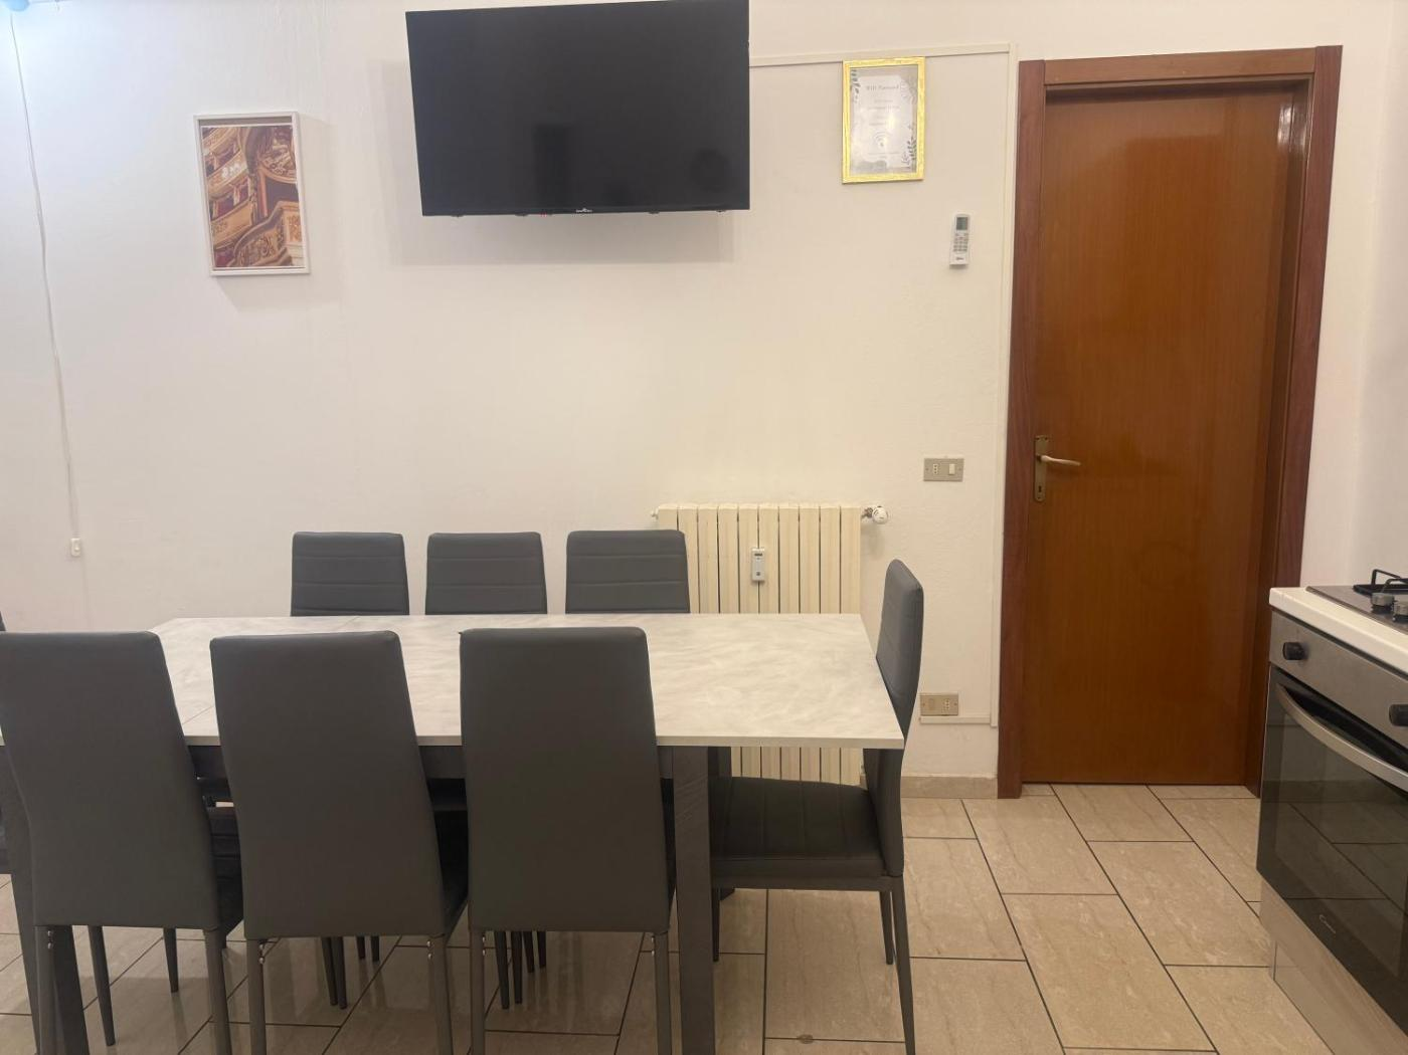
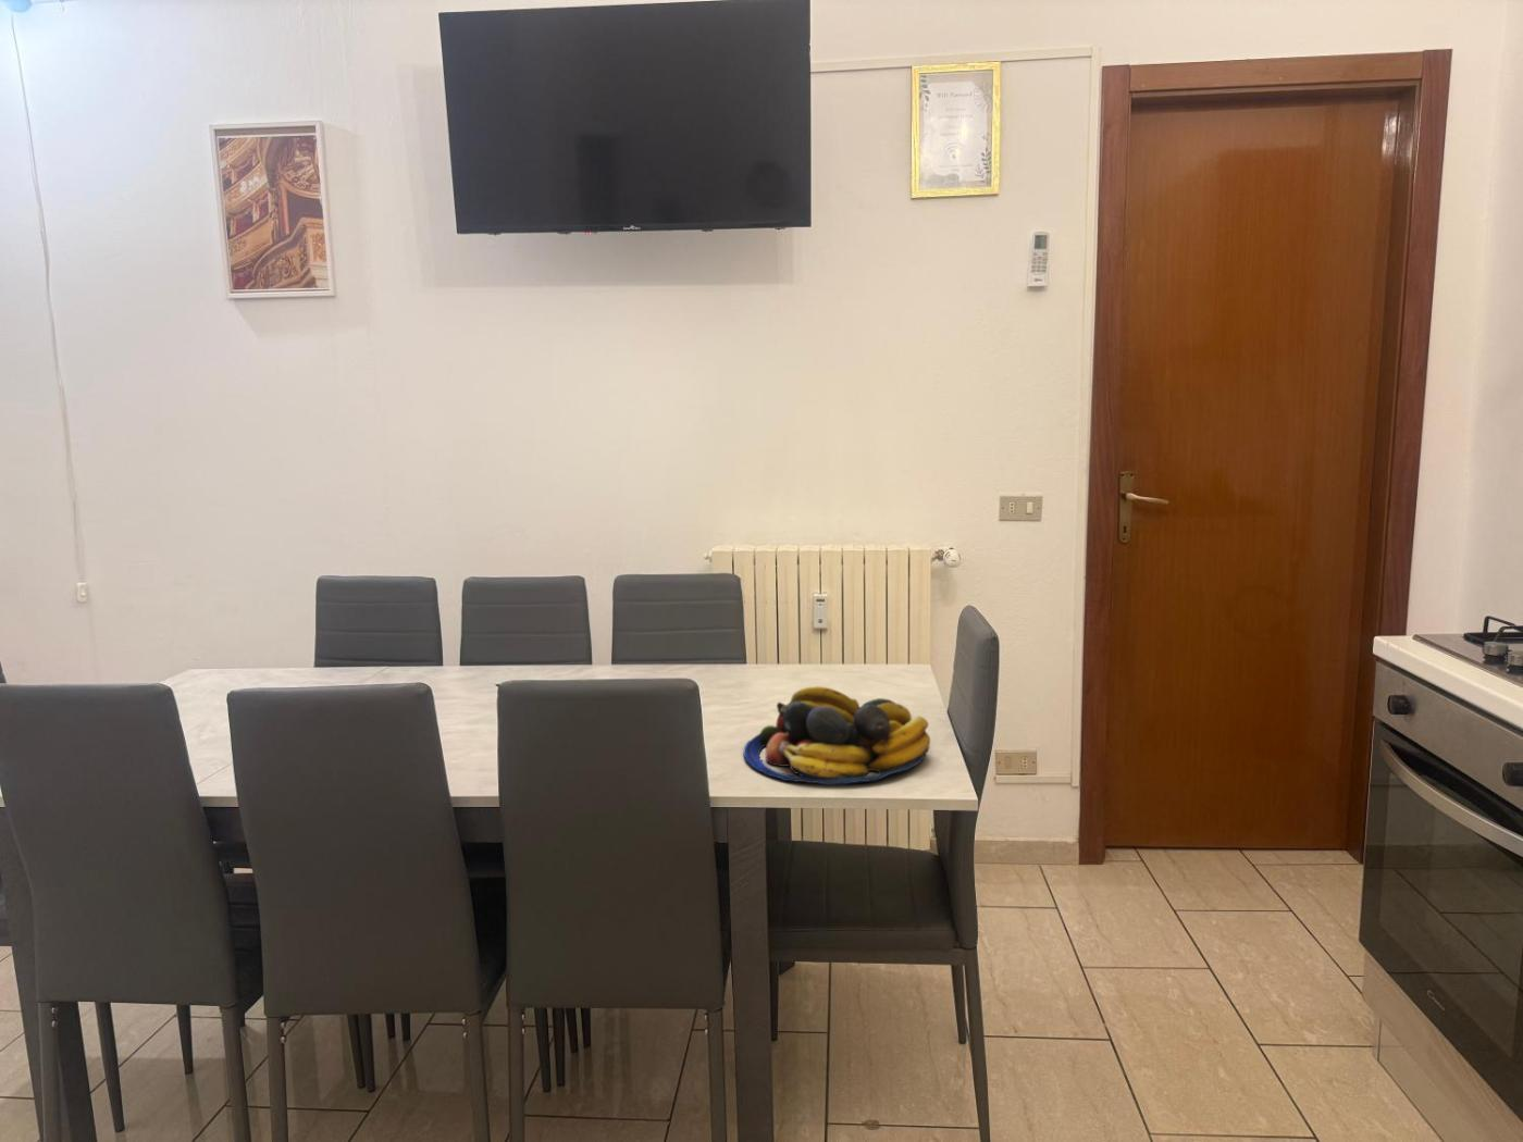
+ fruit bowl [744,685,932,787]
